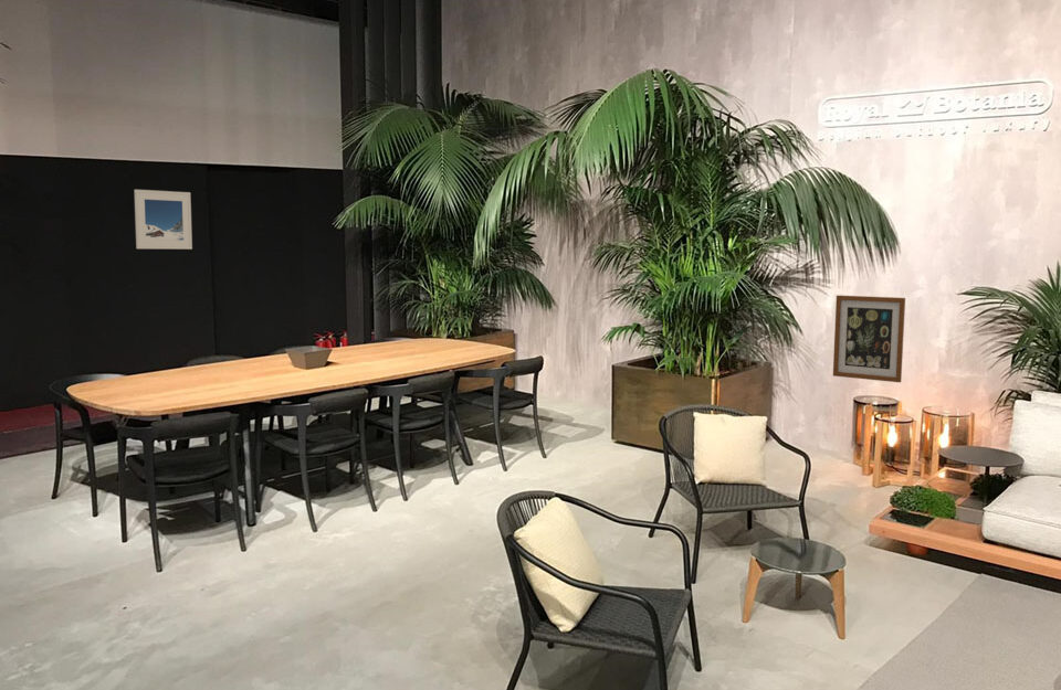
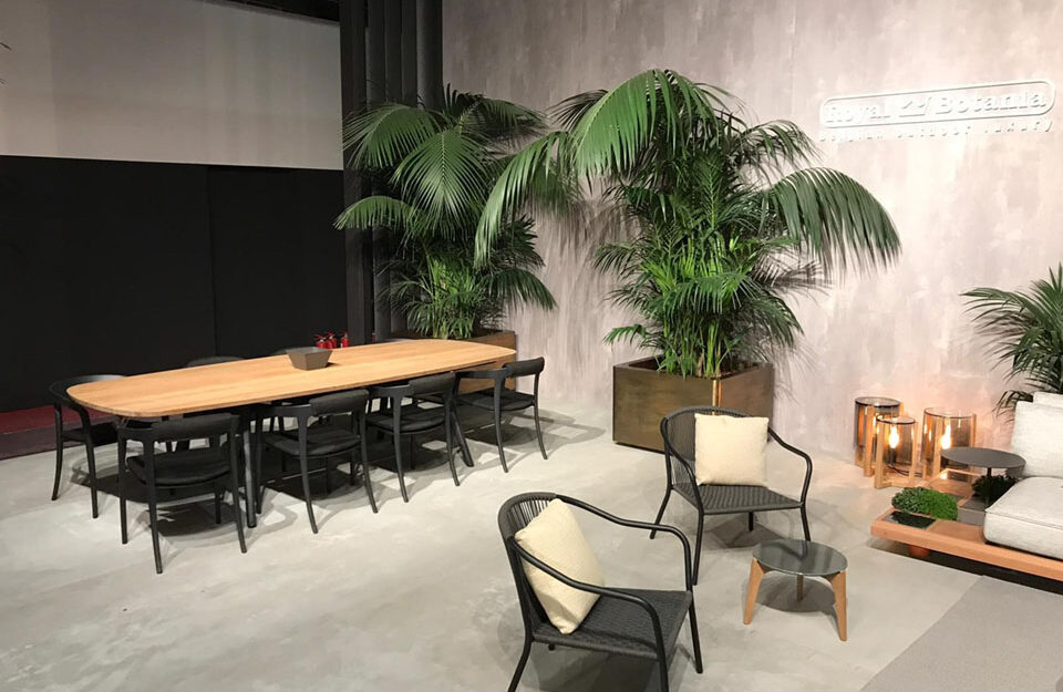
- wall art [832,294,906,383]
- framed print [134,189,193,251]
